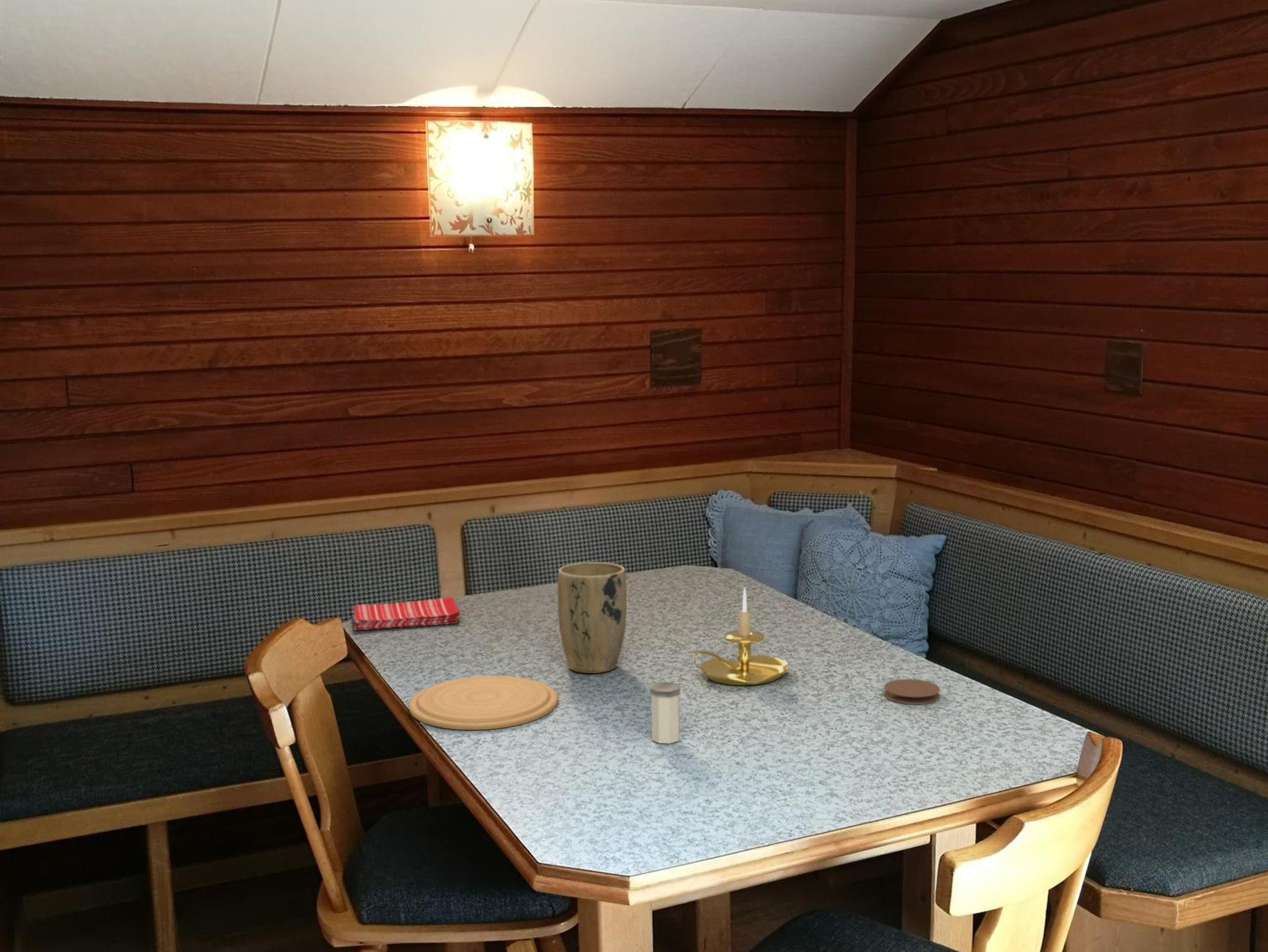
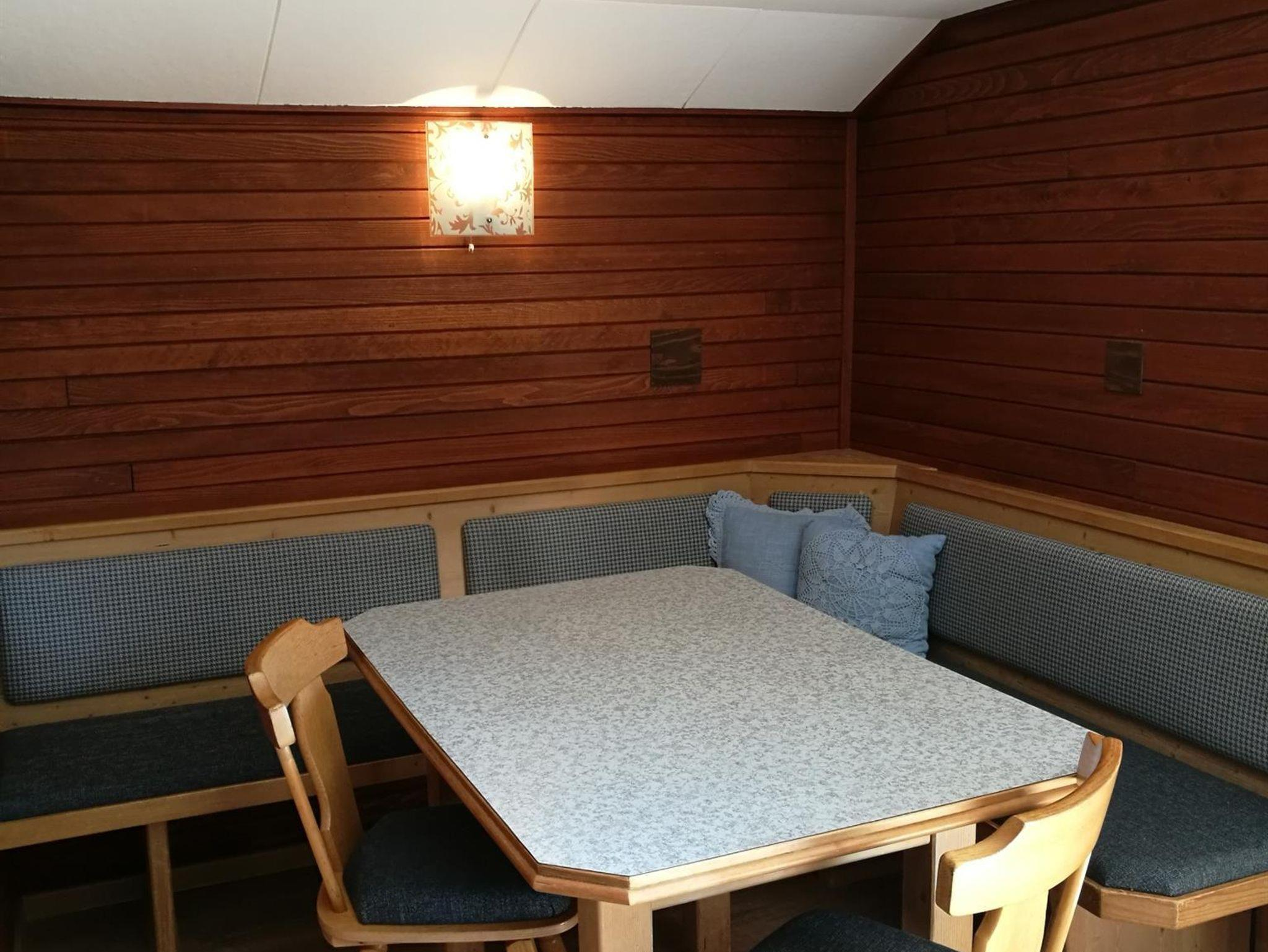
- plant pot [557,561,627,674]
- dish towel [353,596,461,631]
- plate [408,675,558,730]
- candle holder [686,587,789,686]
- coaster [883,678,941,705]
- salt shaker [649,682,681,744]
